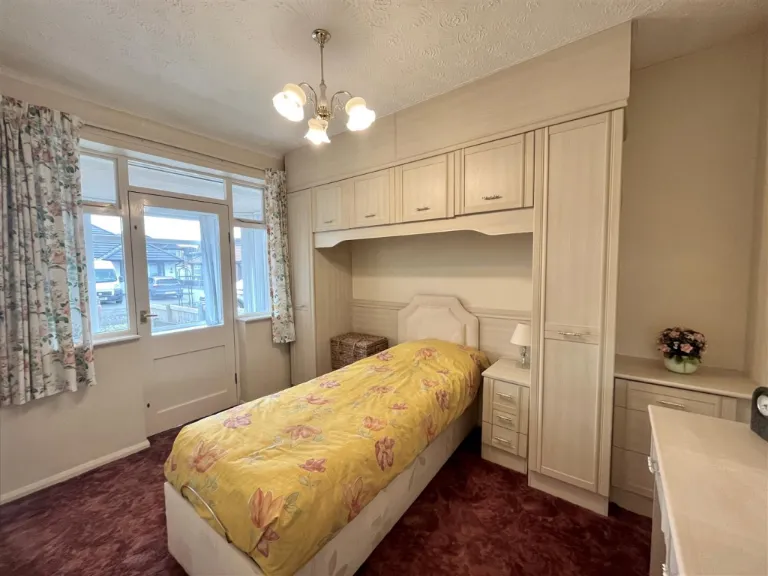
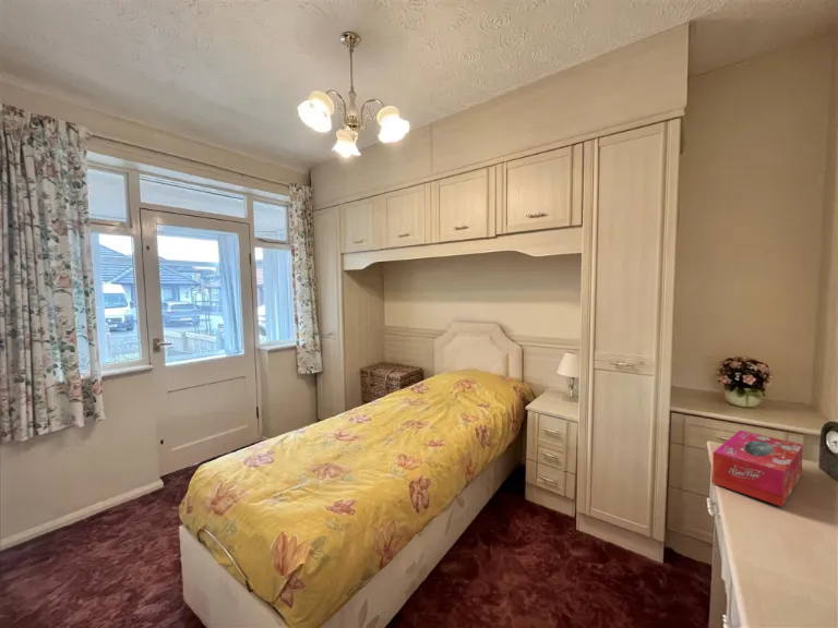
+ tissue box [711,430,804,508]
